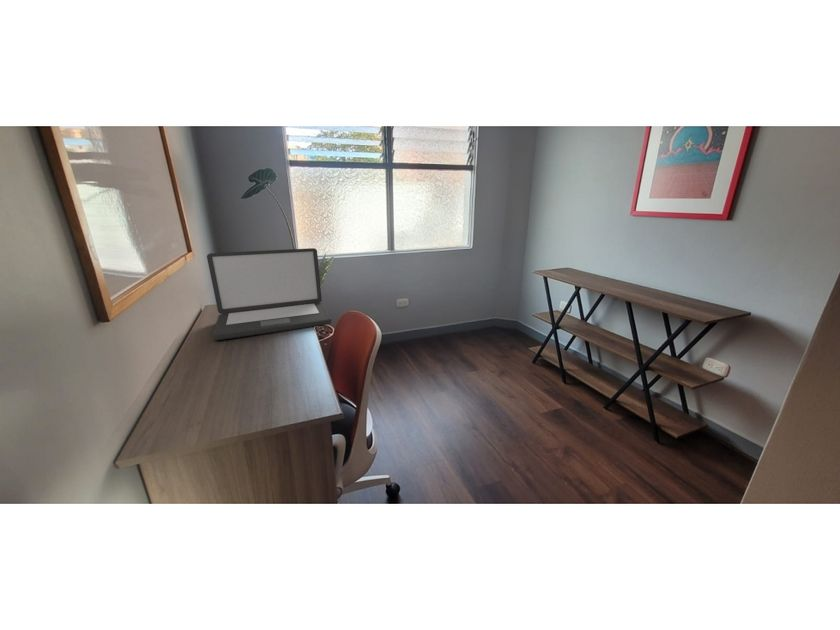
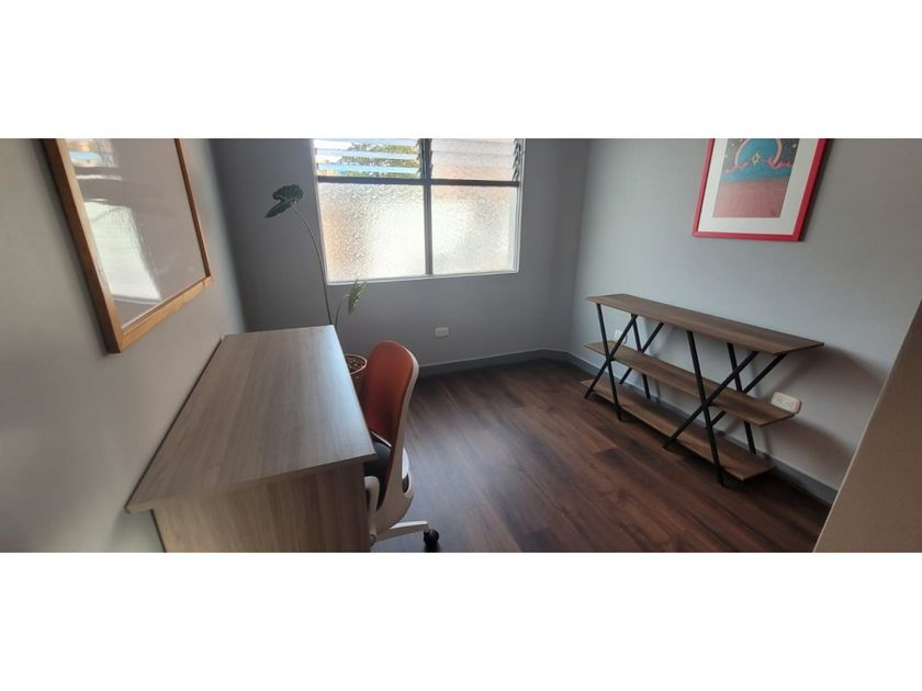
- laptop [206,247,333,341]
